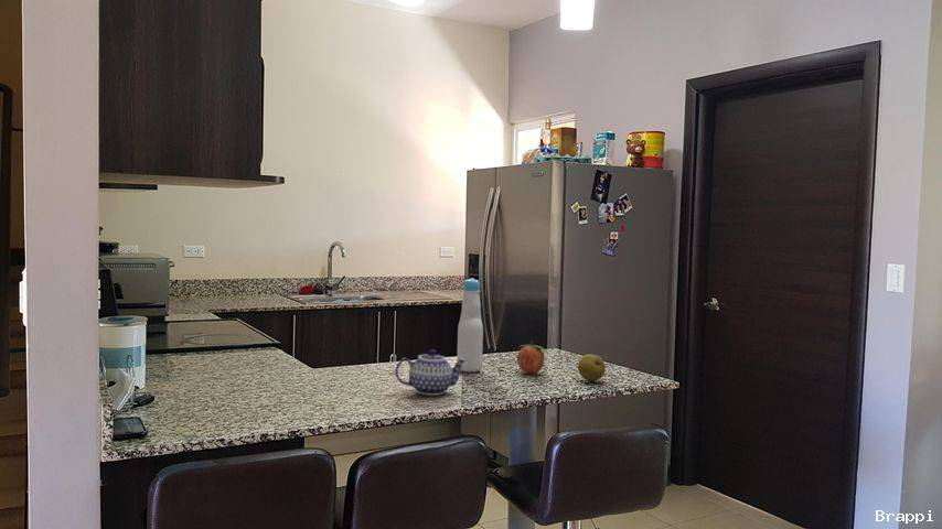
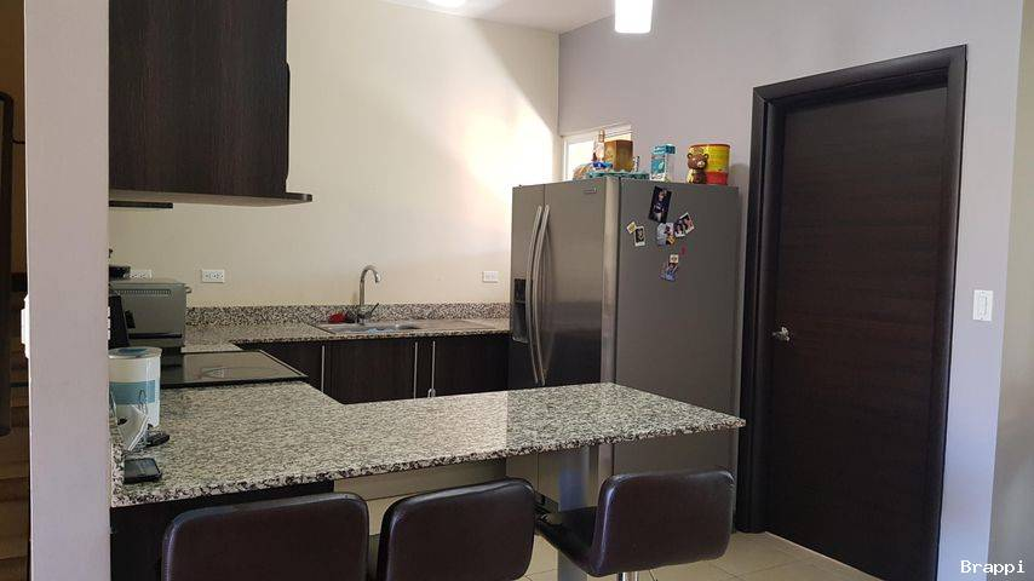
- teapot [394,348,467,397]
- fruit [577,354,607,382]
- fruit [516,341,547,375]
- bottle [456,278,484,374]
